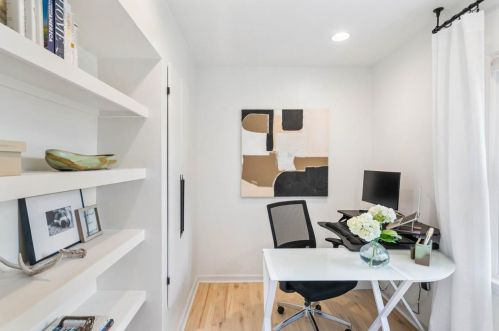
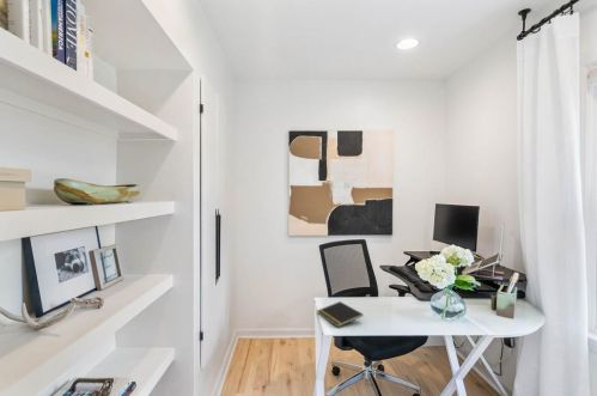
+ notepad [316,300,364,328]
